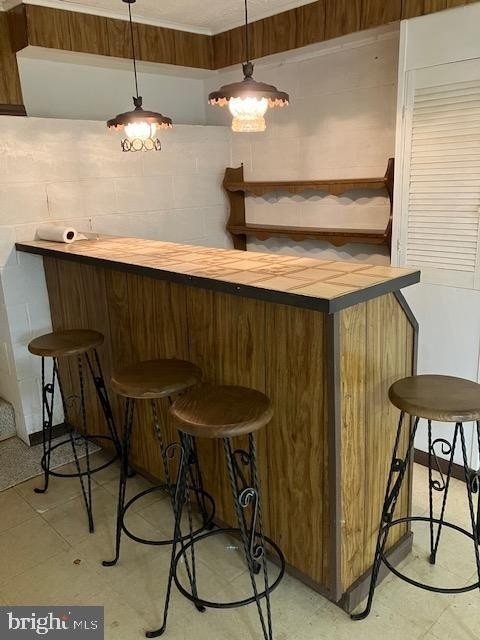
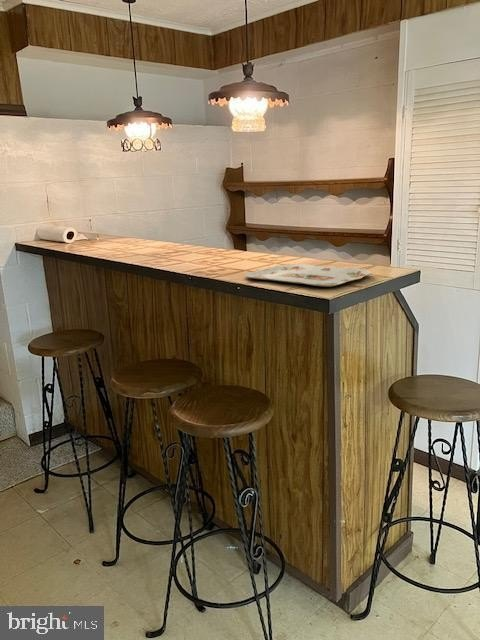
+ serving tray [243,263,373,288]
